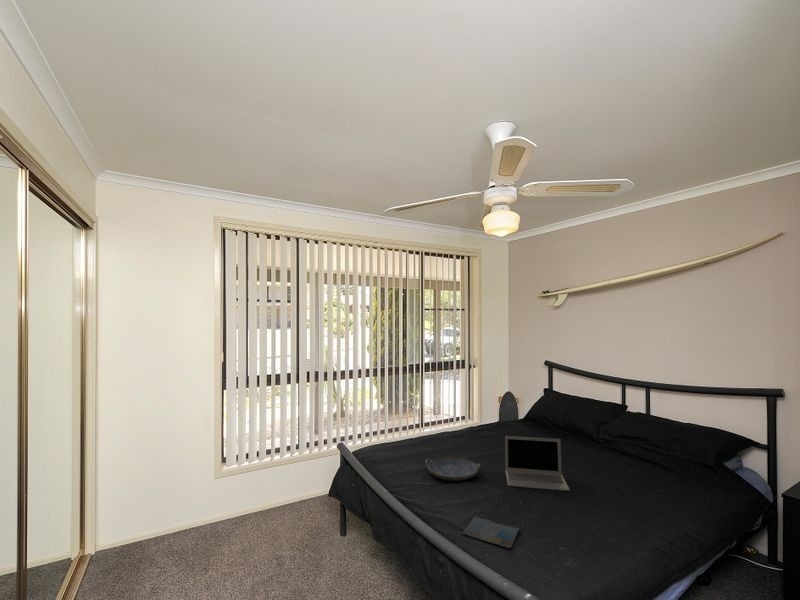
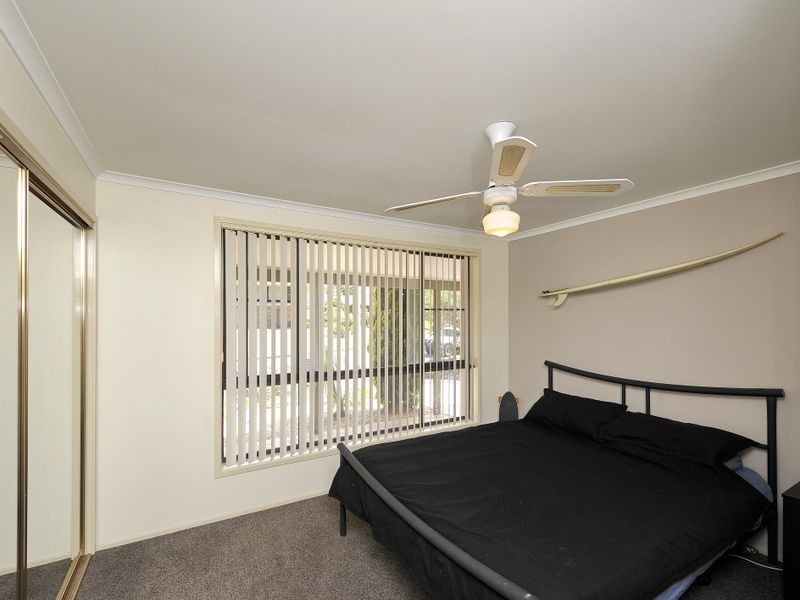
- serving tray [425,455,481,482]
- laptop [504,435,571,492]
- book [461,514,521,550]
